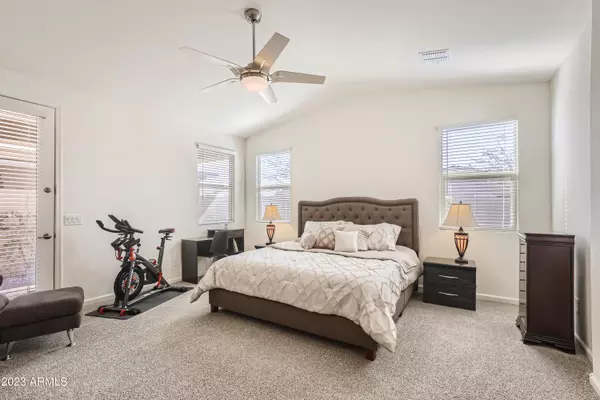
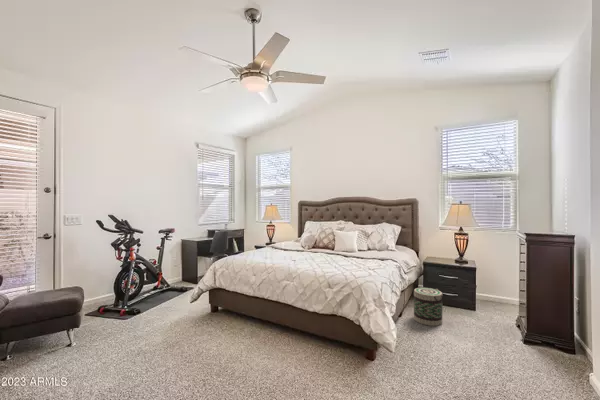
+ basket [413,287,444,327]
